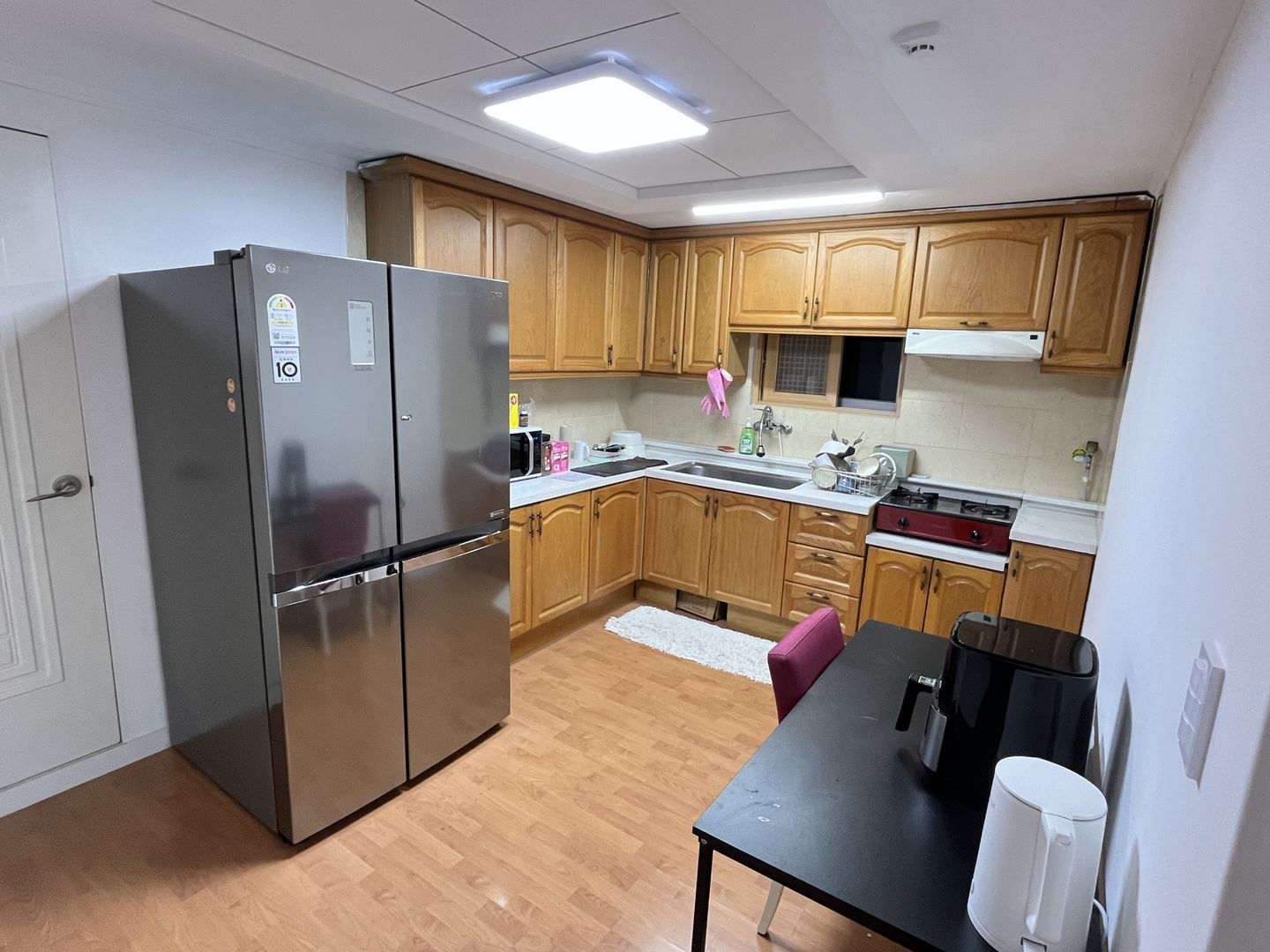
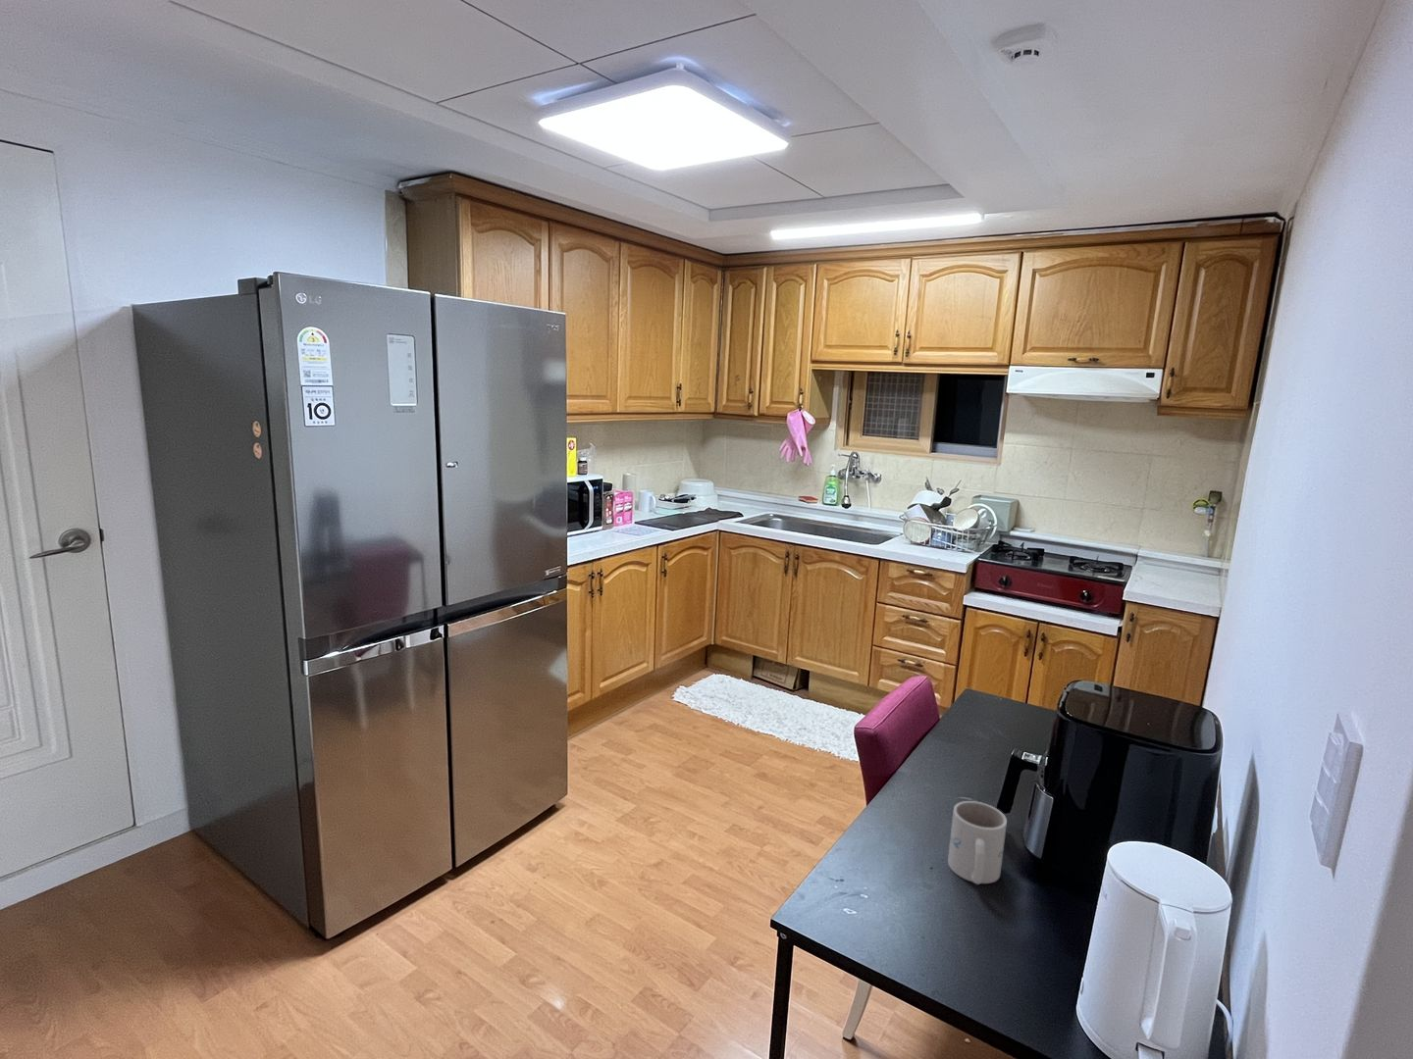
+ mug [947,800,1008,885]
